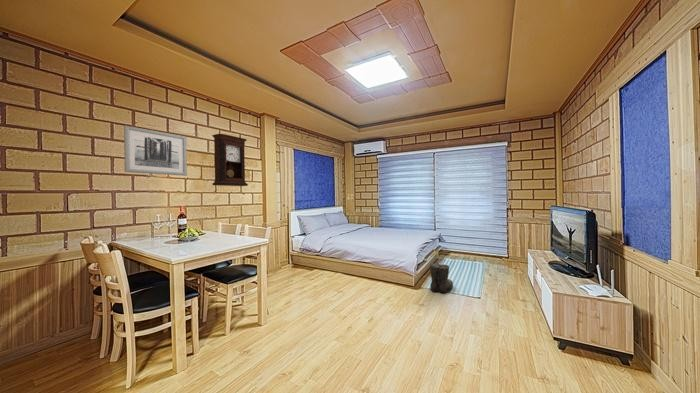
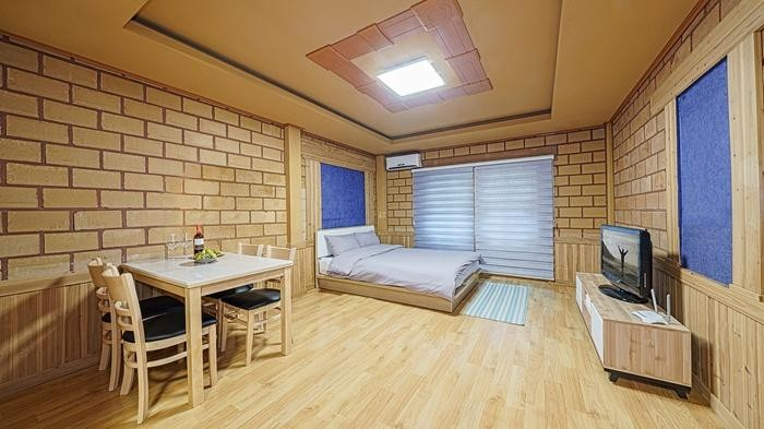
- pendulum clock [211,133,249,187]
- wall art [123,125,188,177]
- boots [429,262,454,293]
